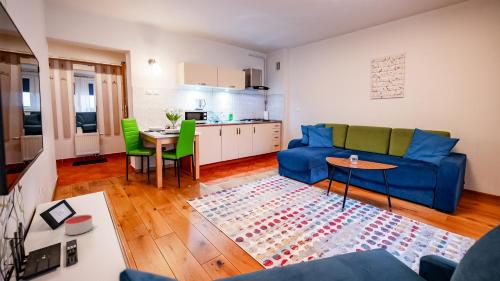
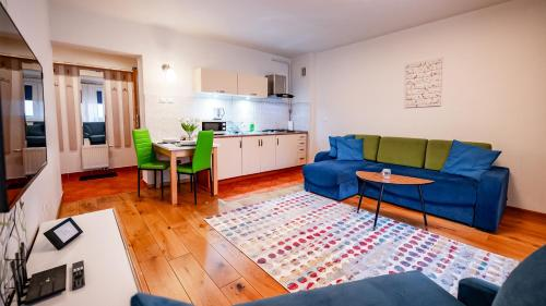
- candle [64,214,94,236]
